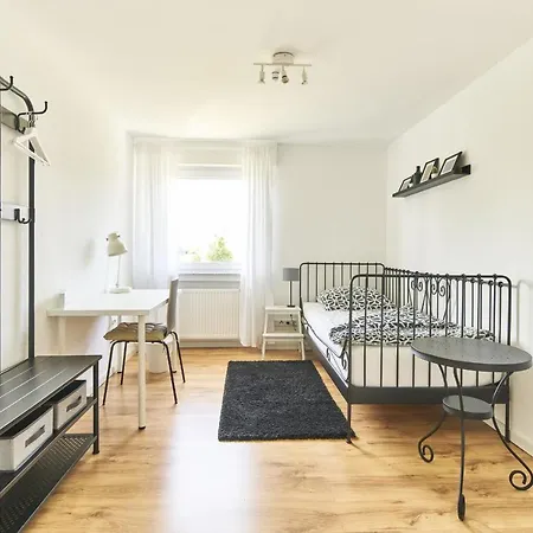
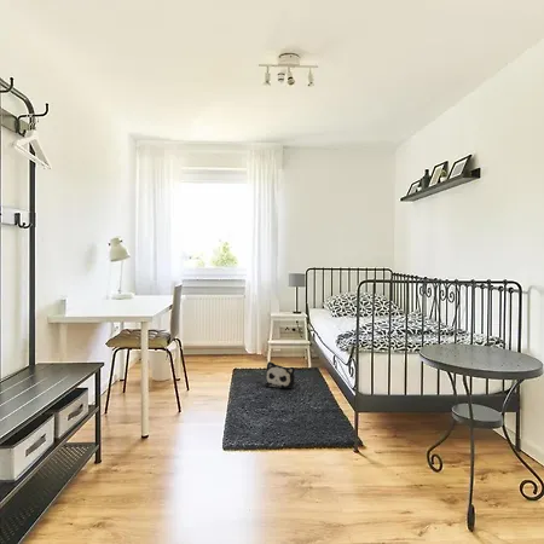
+ plush toy [264,360,297,389]
